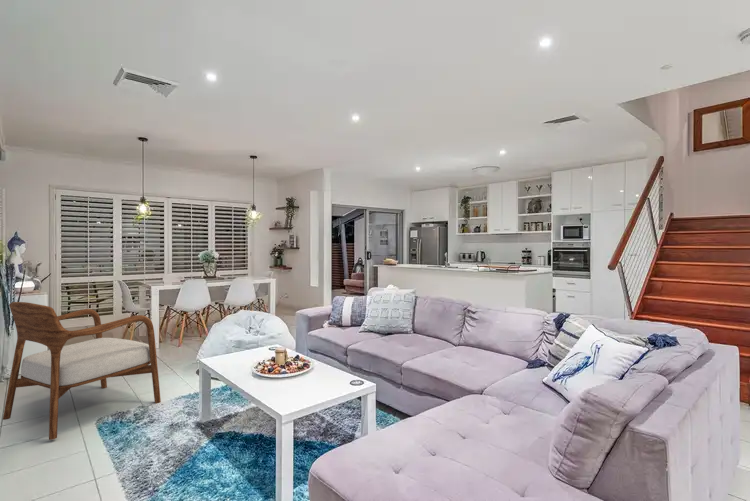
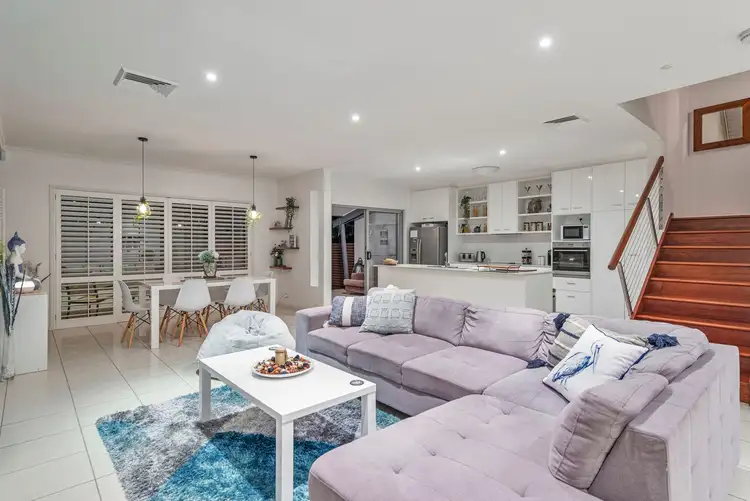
- armchair [2,301,162,441]
